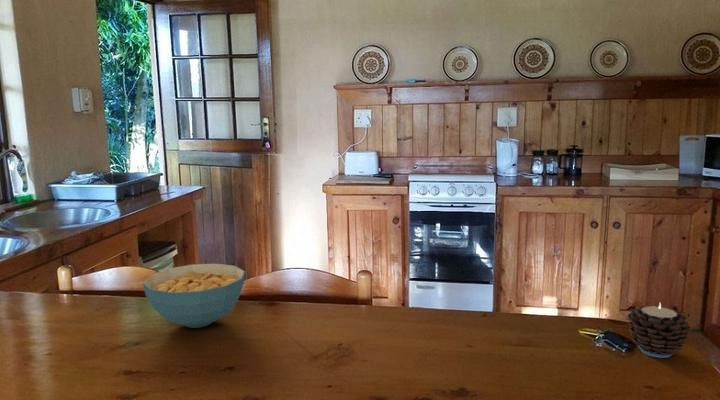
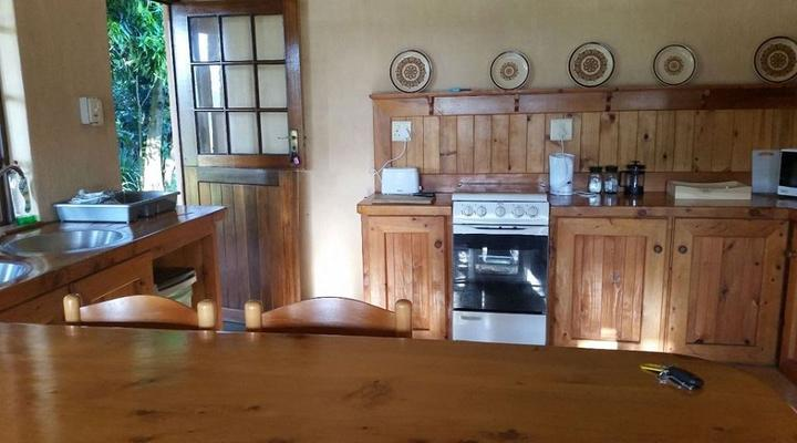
- candle [626,303,692,359]
- cereal bowl [142,263,246,329]
